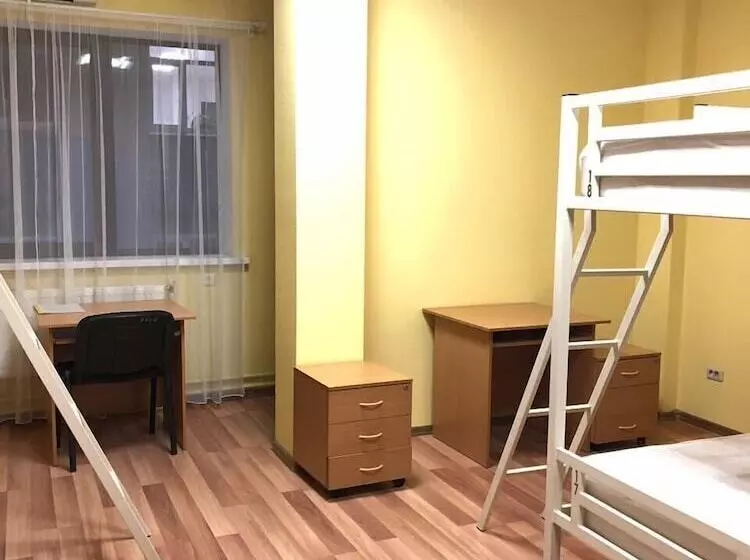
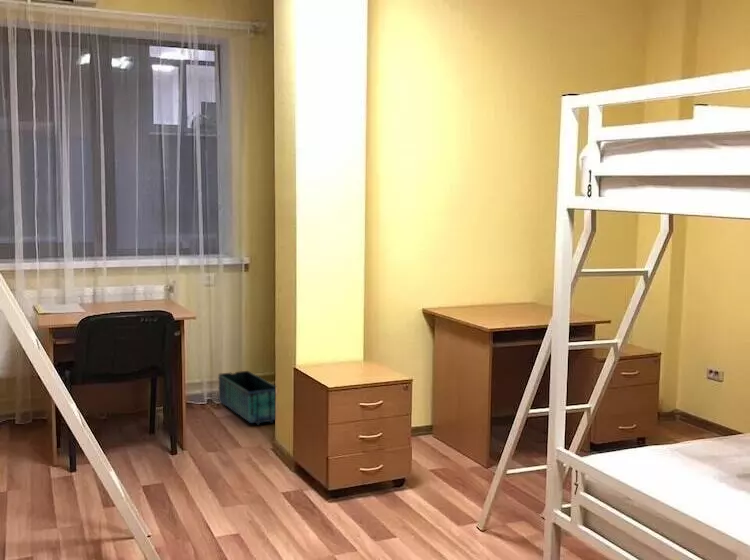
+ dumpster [217,370,276,426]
